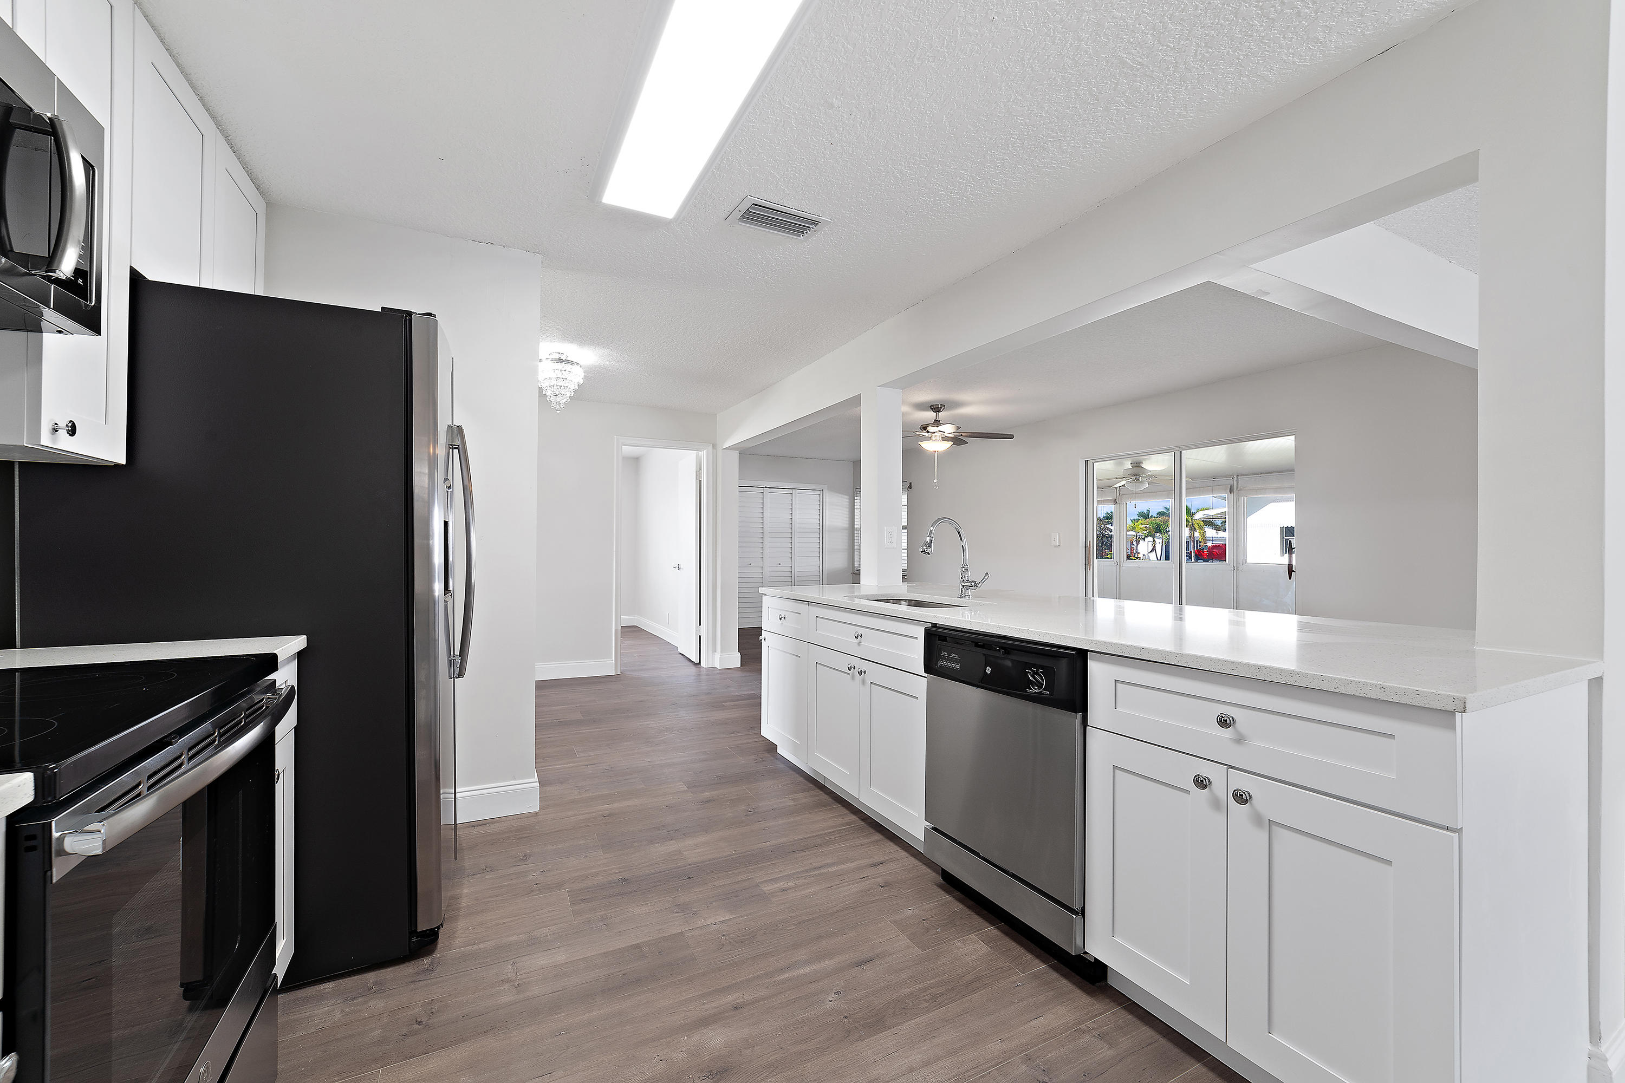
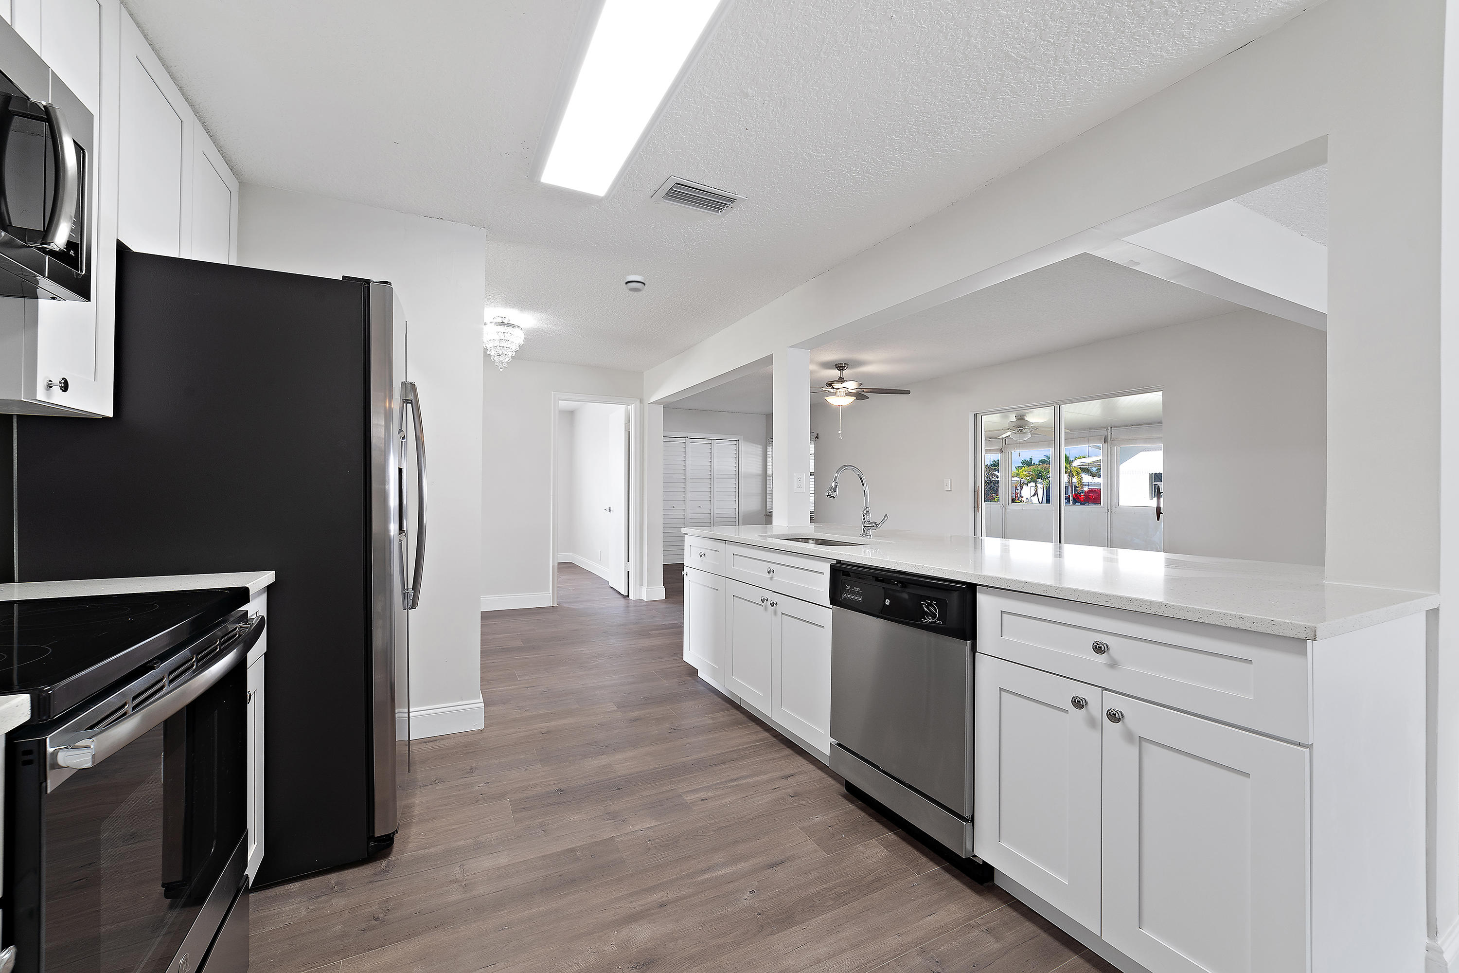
+ smoke detector [624,275,646,293]
